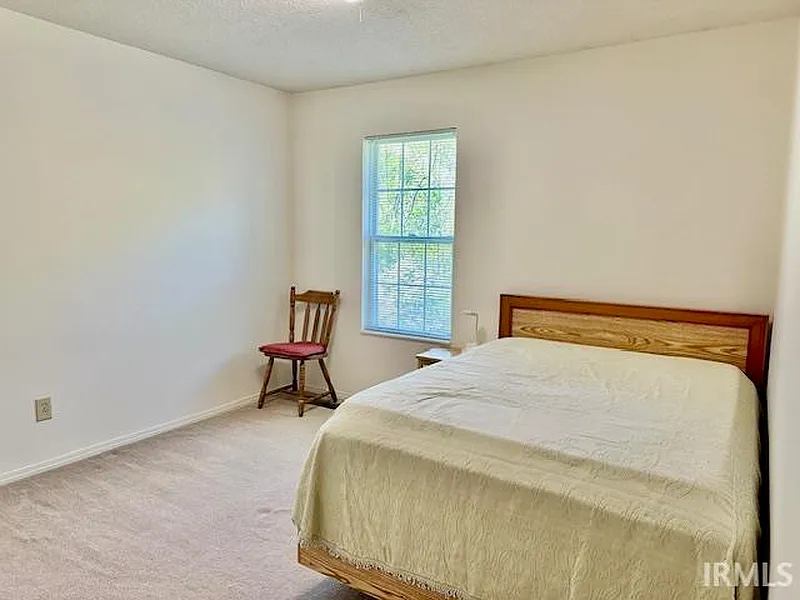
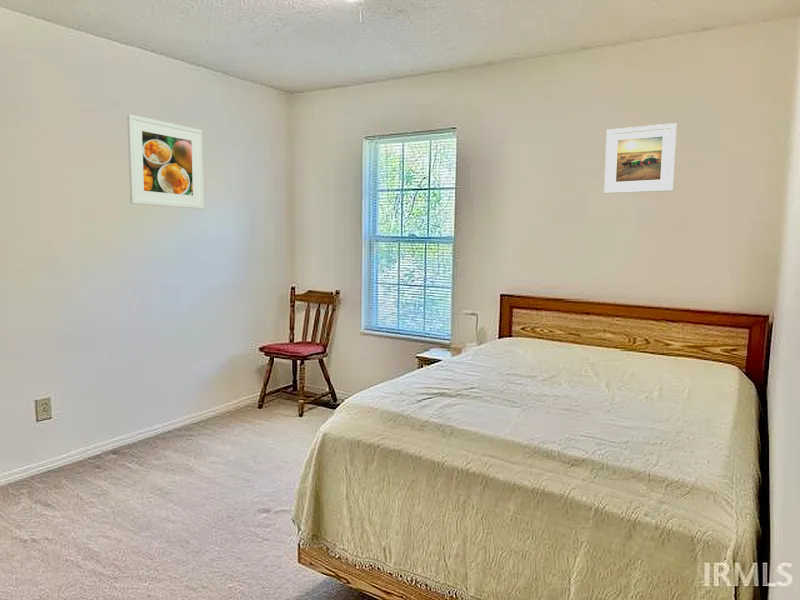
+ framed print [603,122,677,195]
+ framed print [126,113,205,210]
